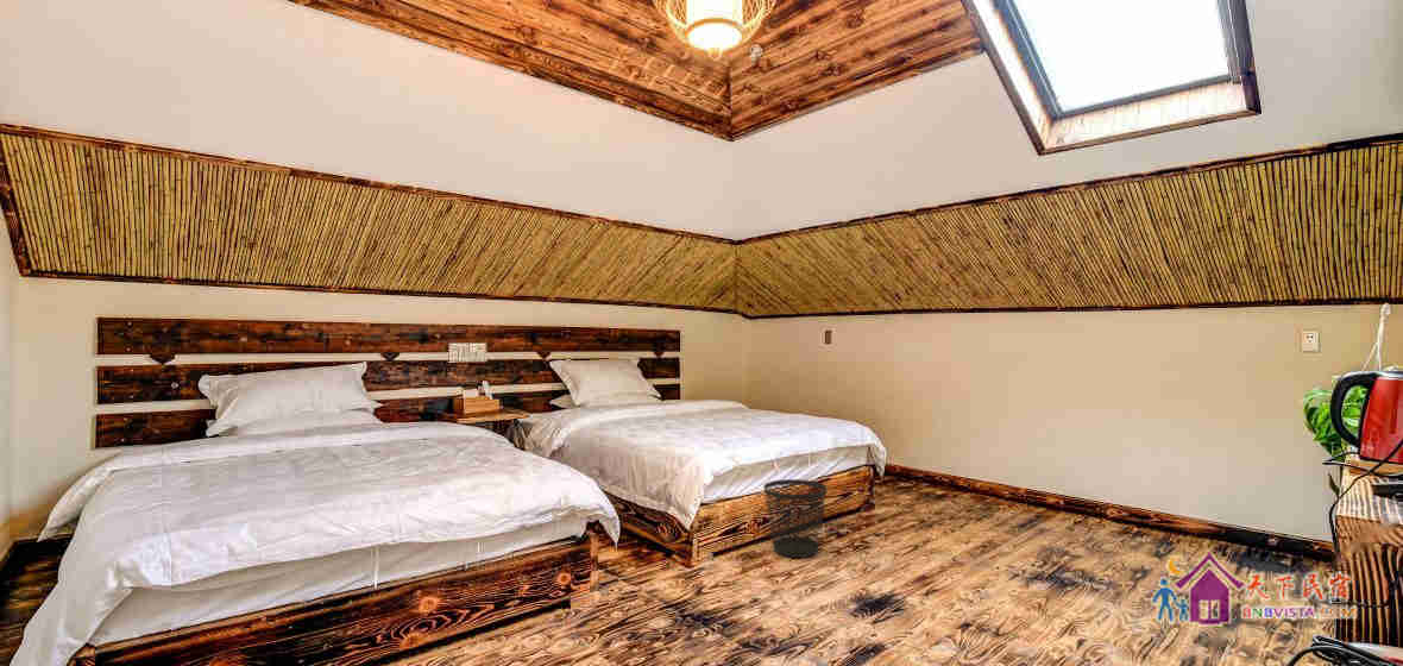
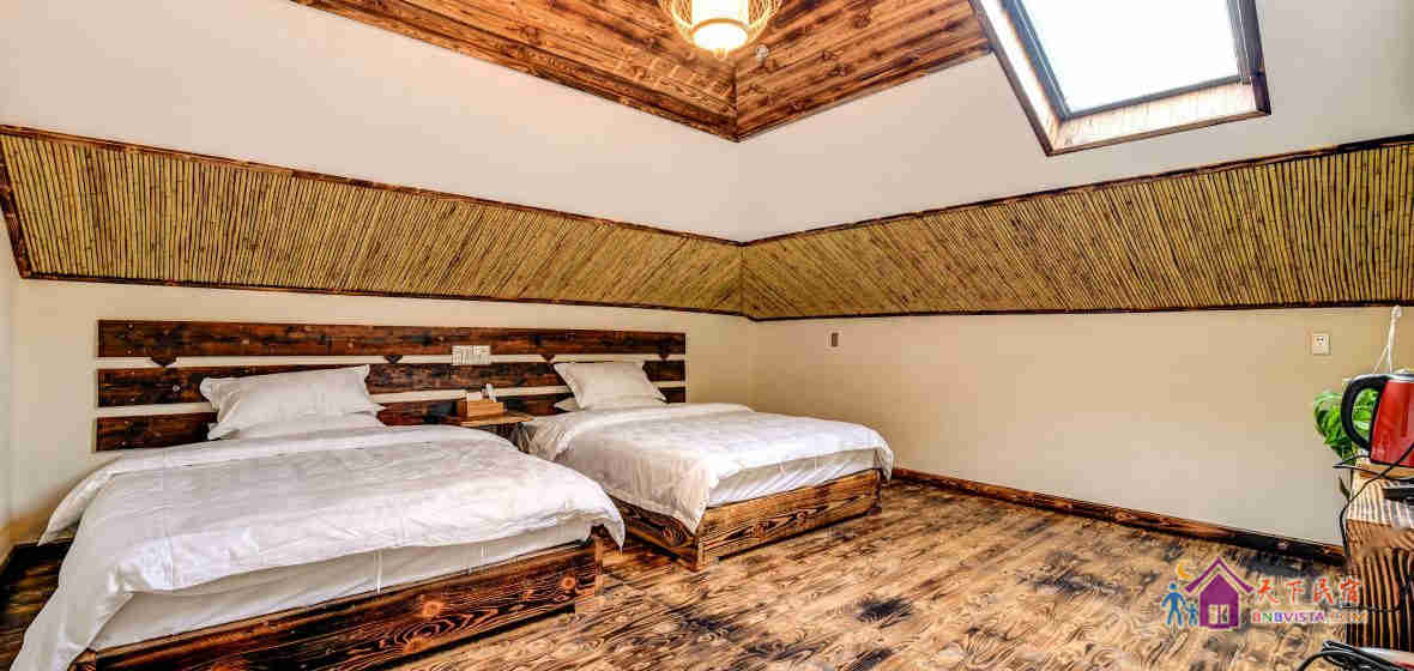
- wastebasket [762,478,828,559]
